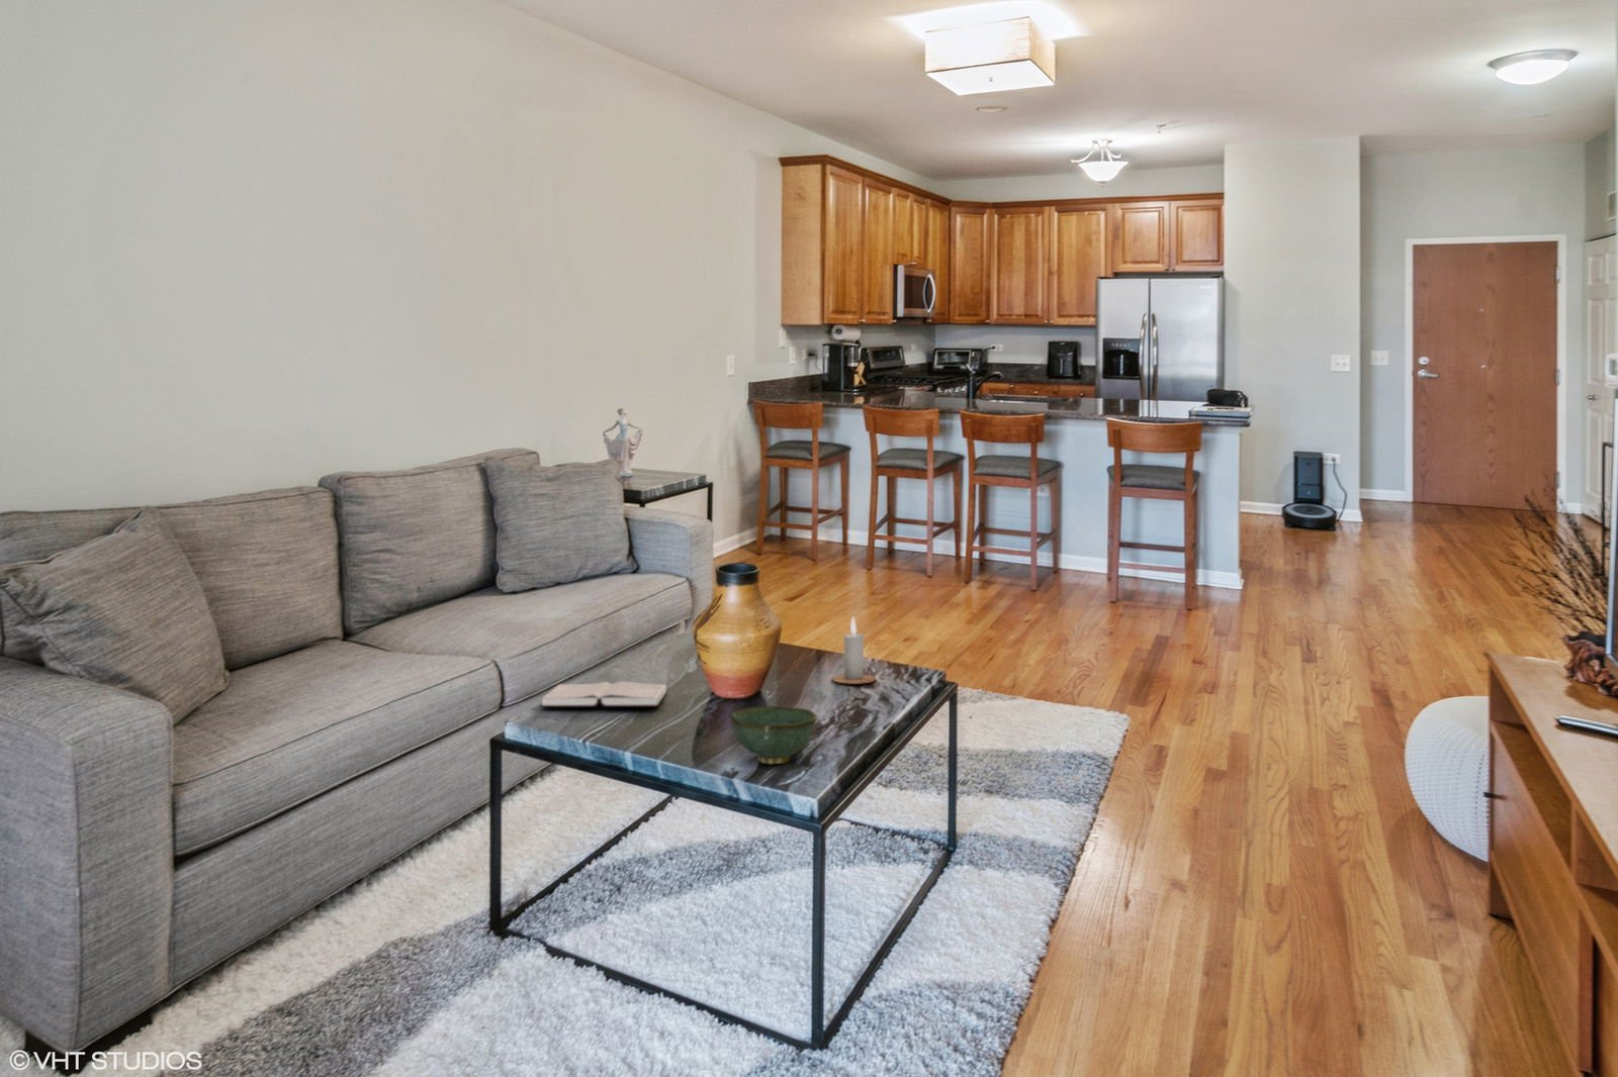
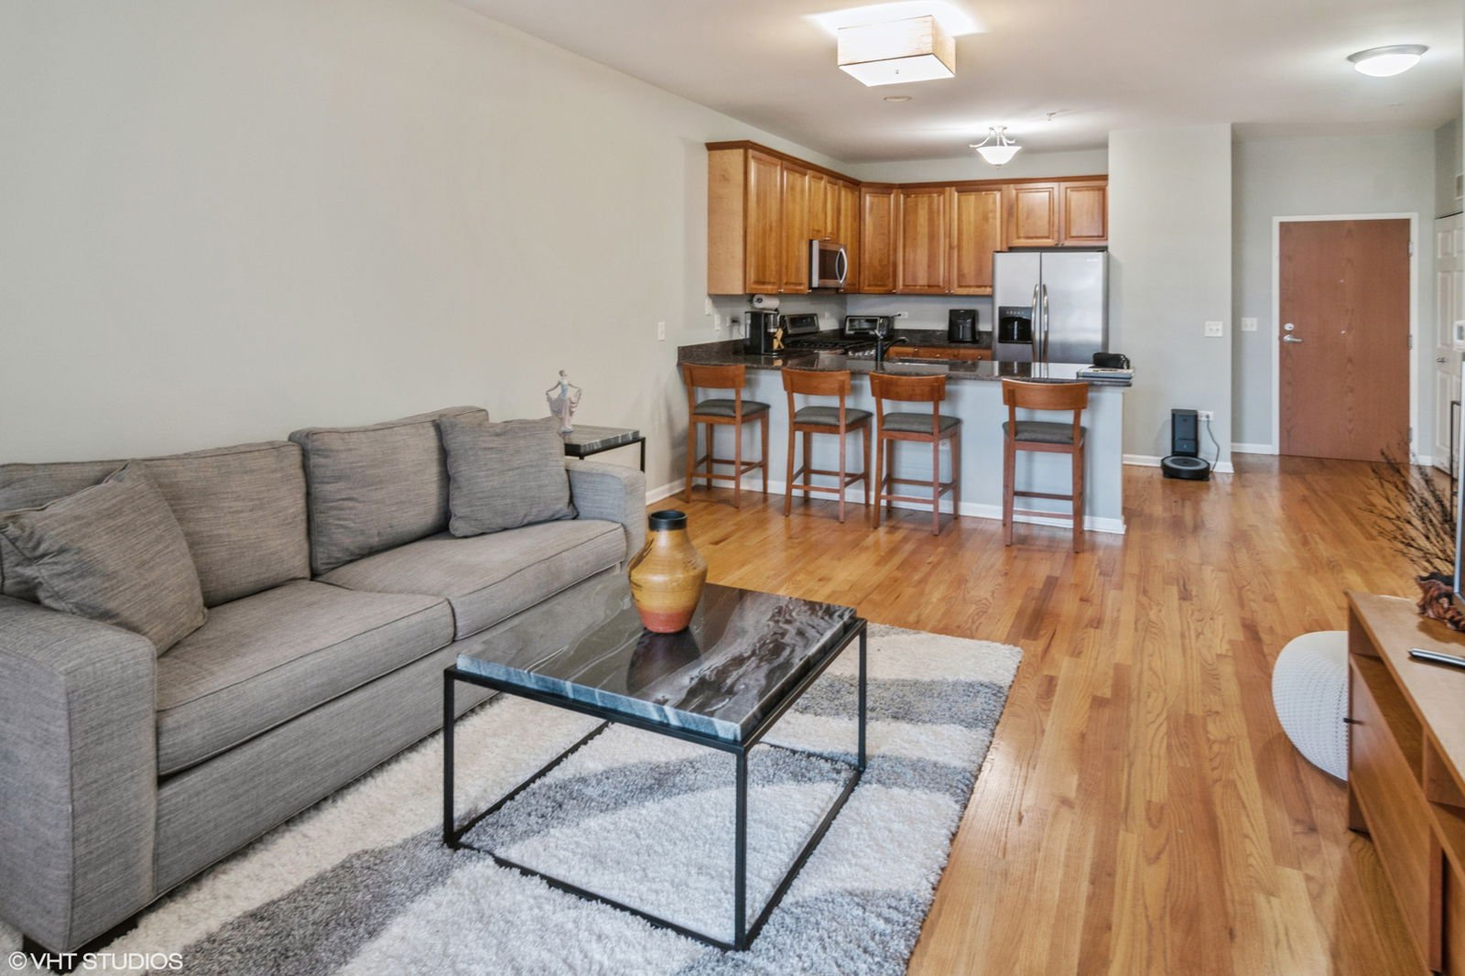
- hardback book [539,680,669,708]
- bowl [729,706,819,764]
- candle [831,615,877,685]
